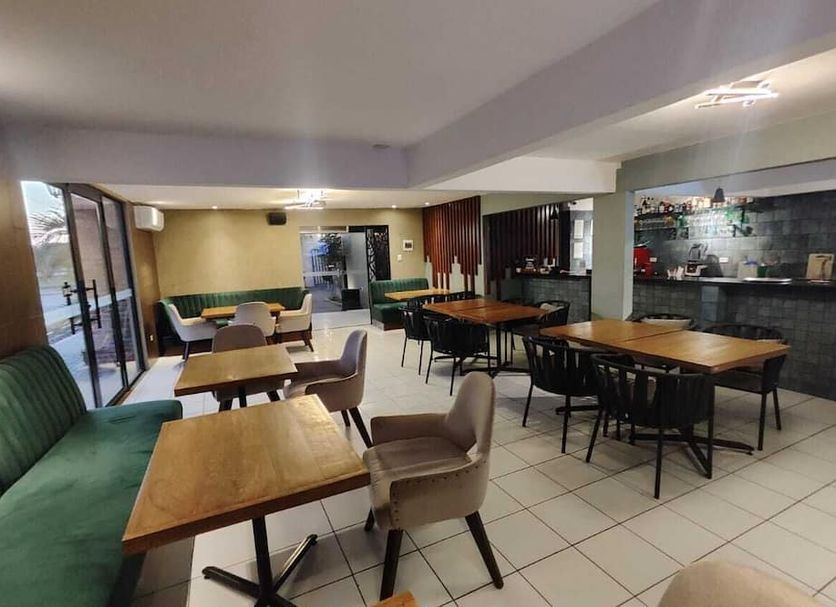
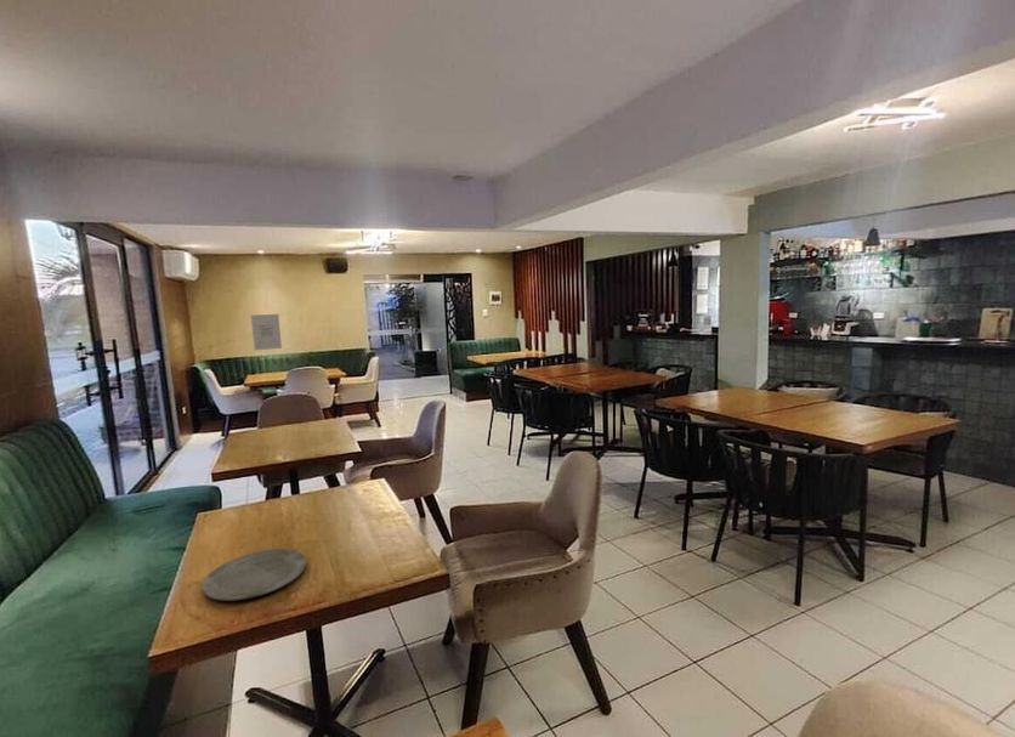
+ plate [202,548,307,602]
+ wall art [250,313,283,351]
